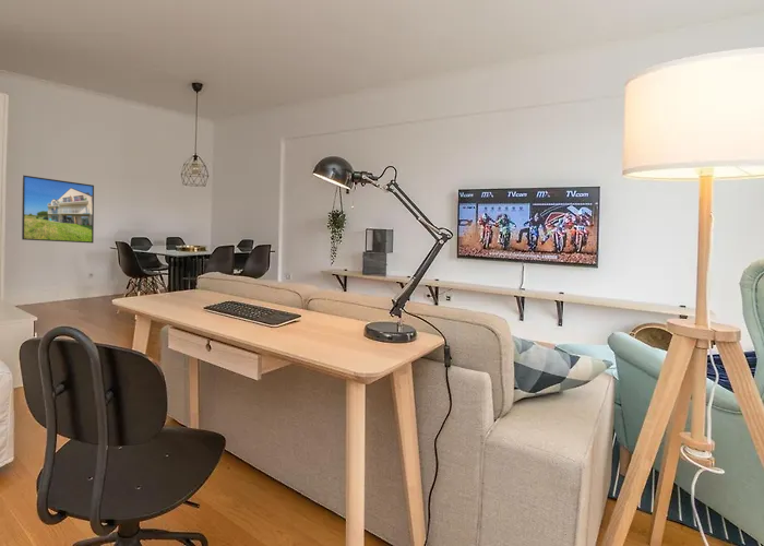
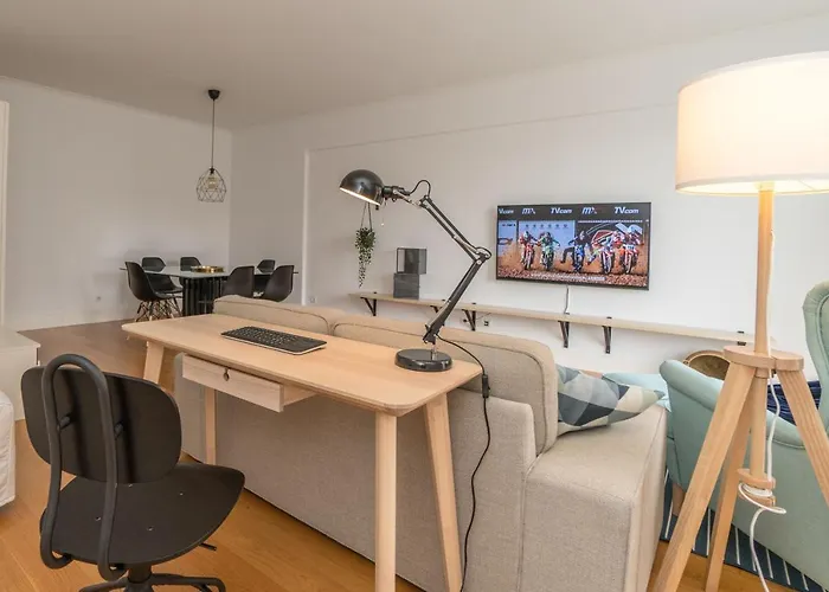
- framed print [21,175,95,244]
